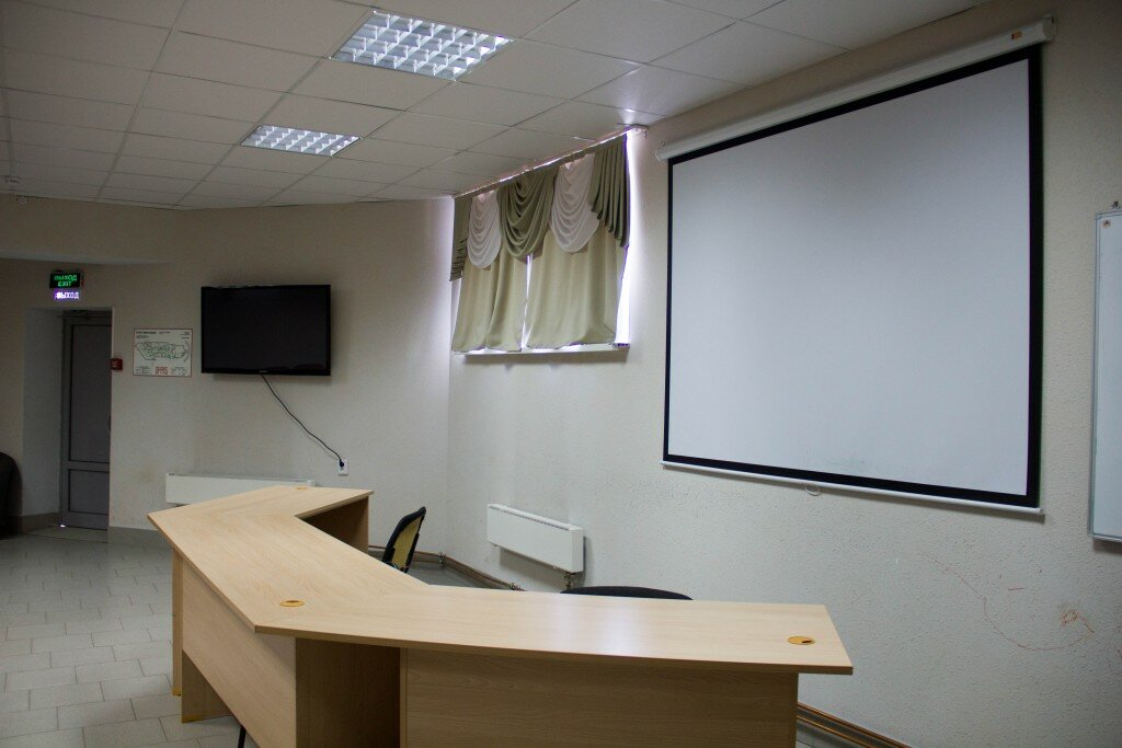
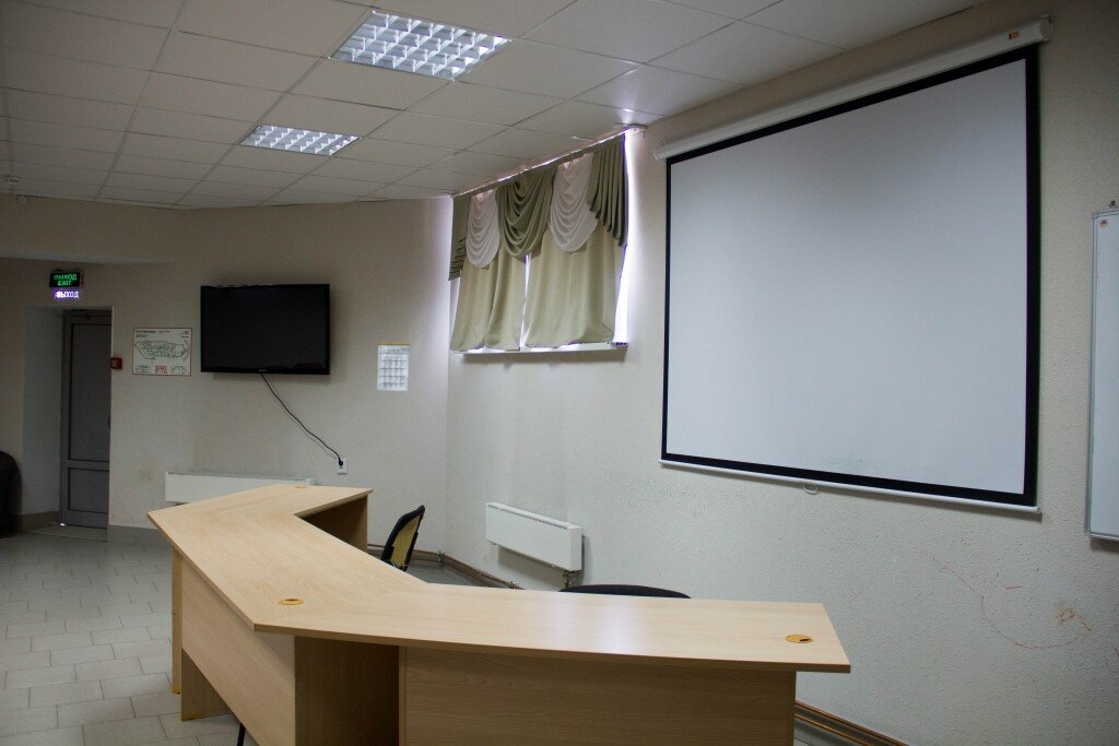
+ calendar [376,332,411,392]
